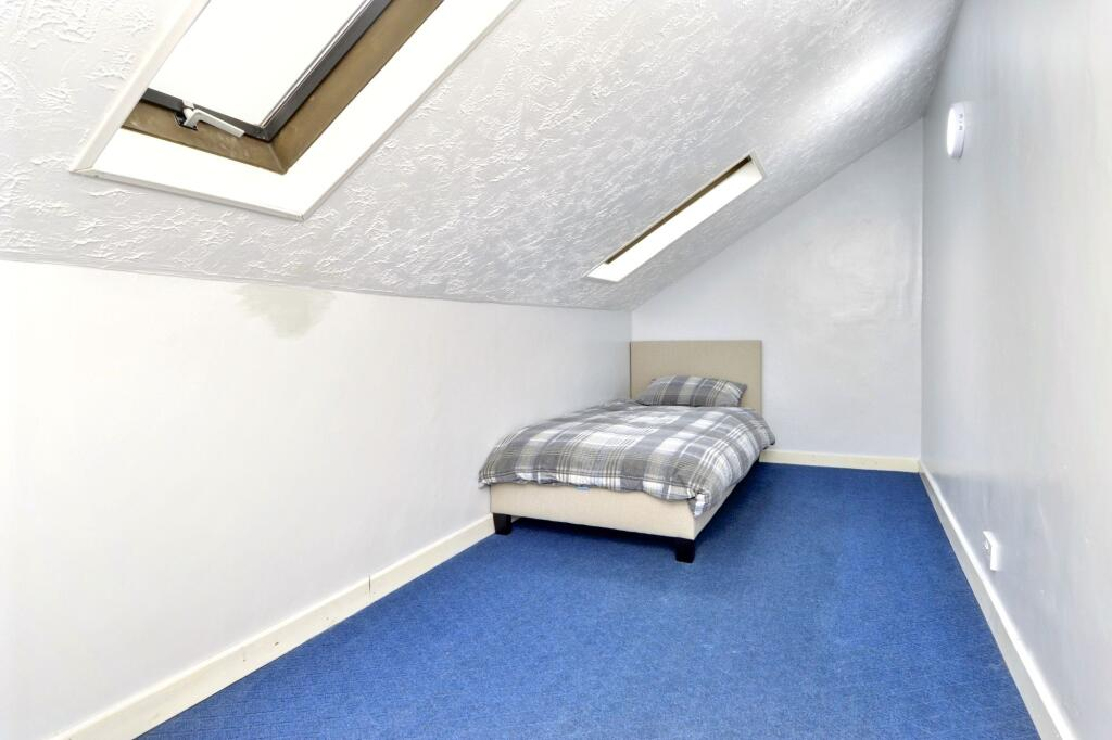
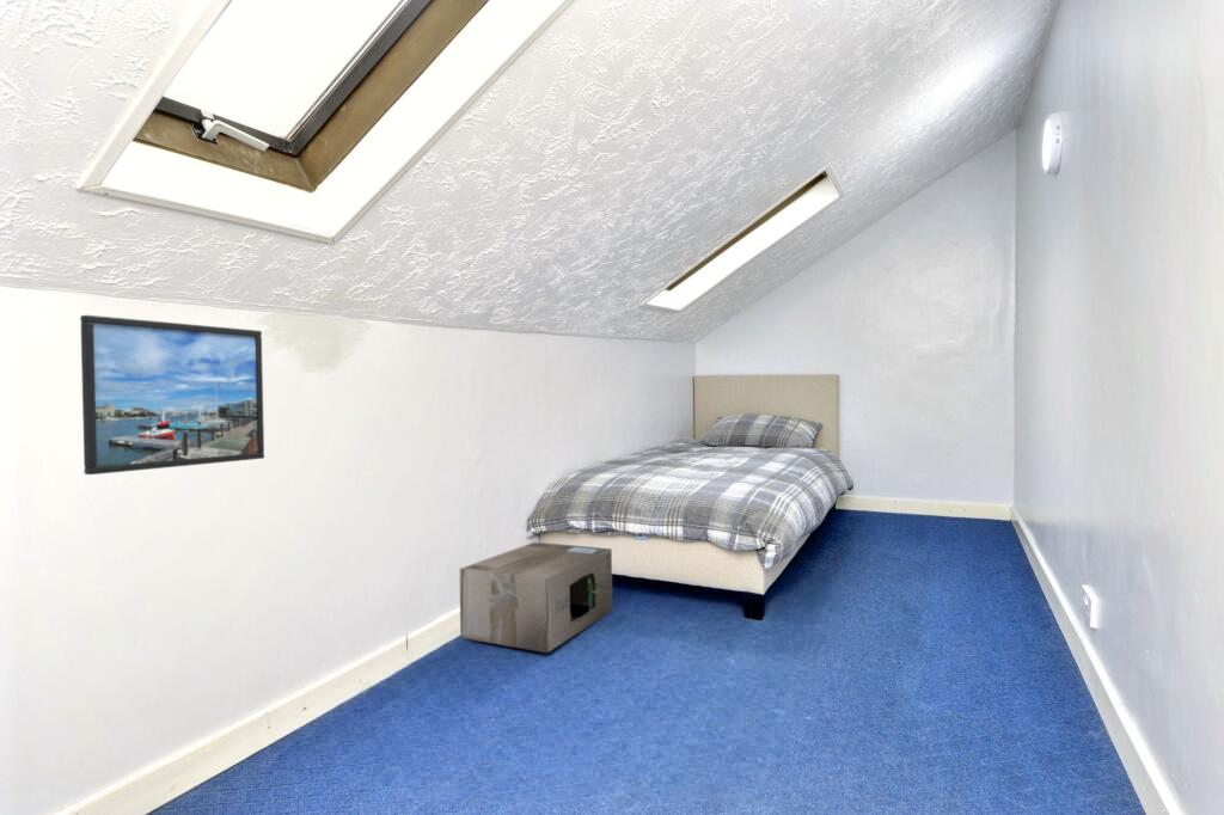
+ cardboard box [458,541,613,654]
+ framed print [79,314,265,476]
